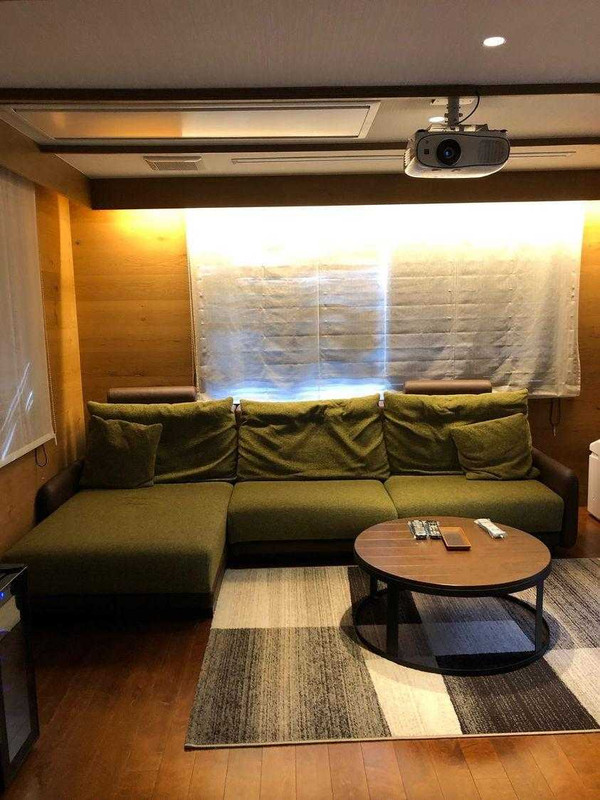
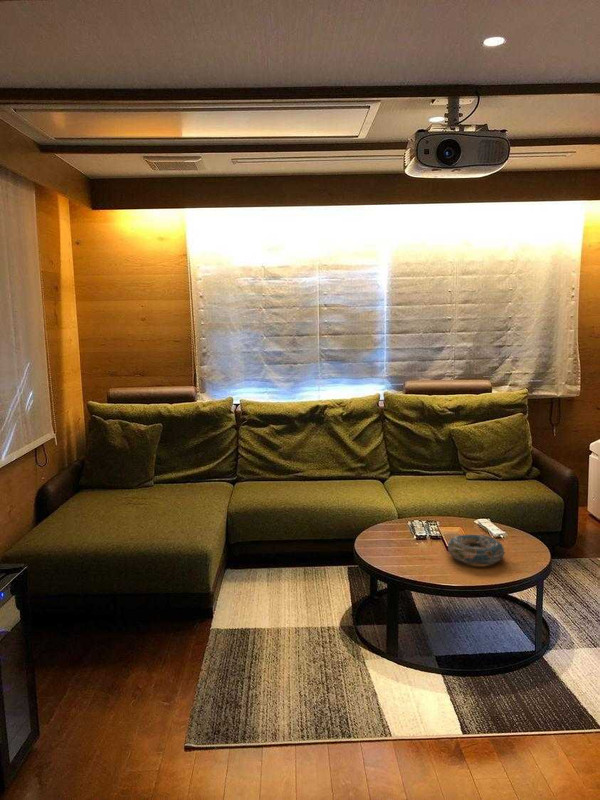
+ decorative bowl [447,533,506,567]
